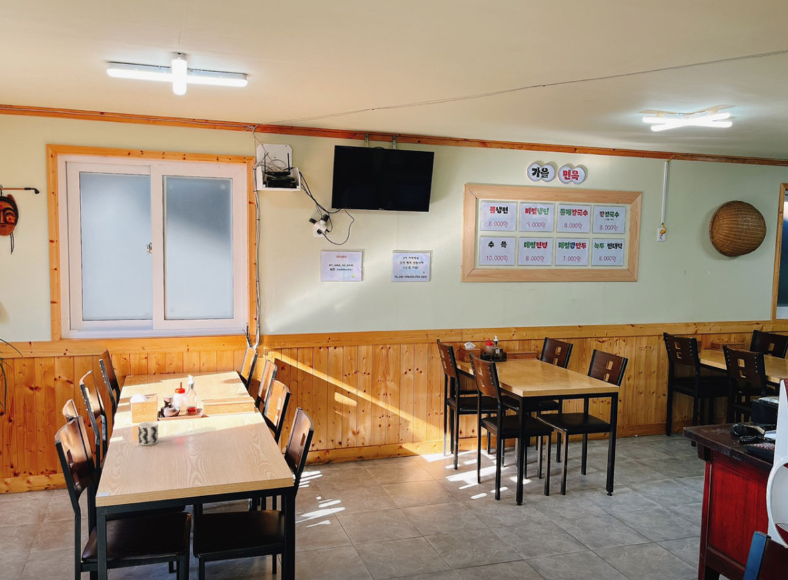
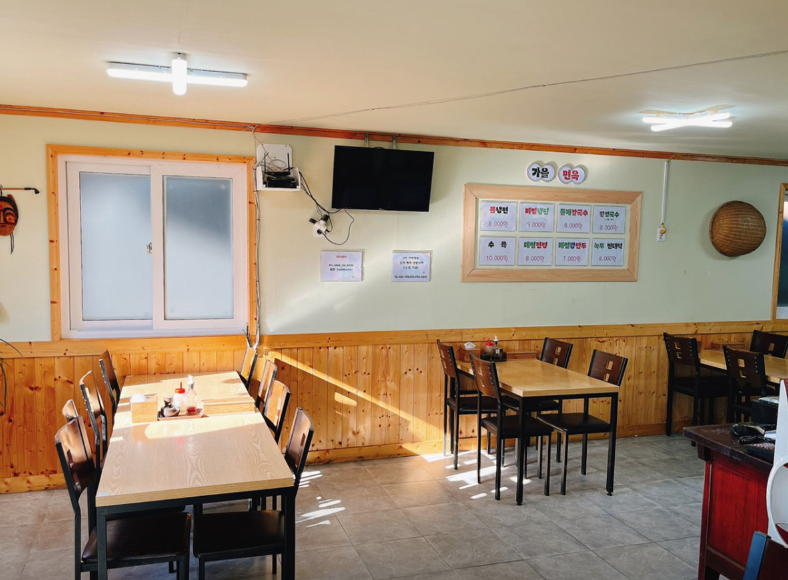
- cup [137,421,159,446]
